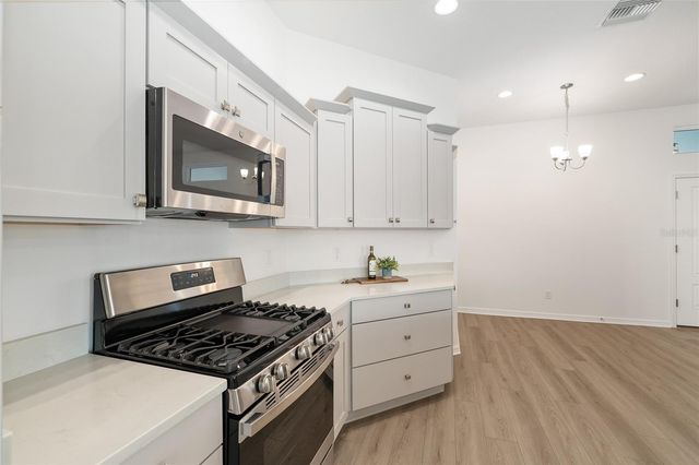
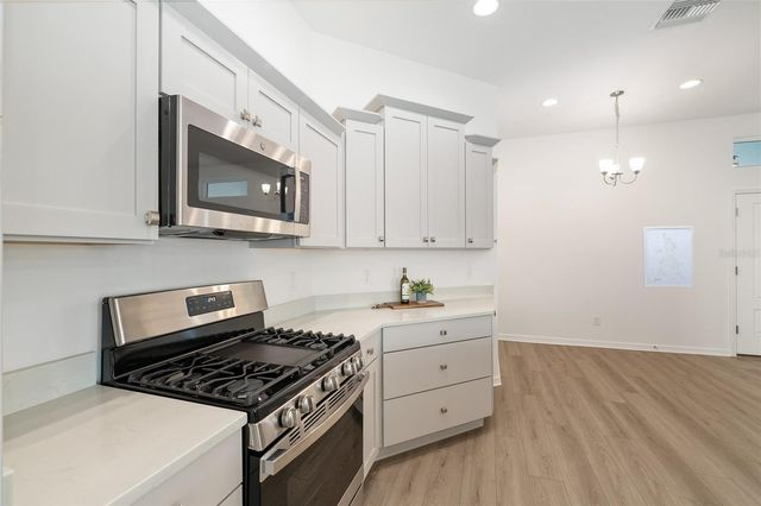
+ wall art [642,224,696,289]
